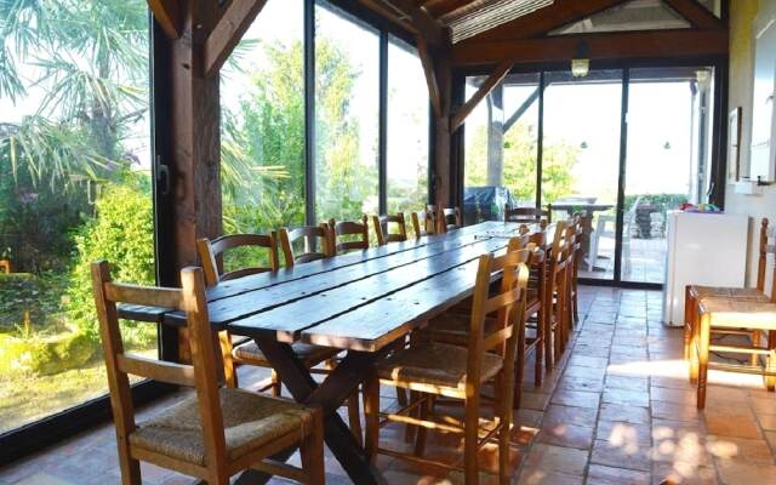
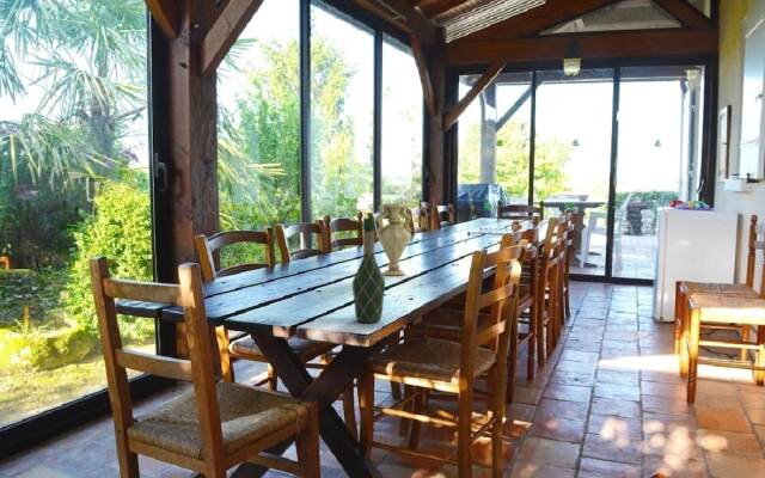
+ vase [375,202,414,276]
+ wine bottle [351,216,386,323]
